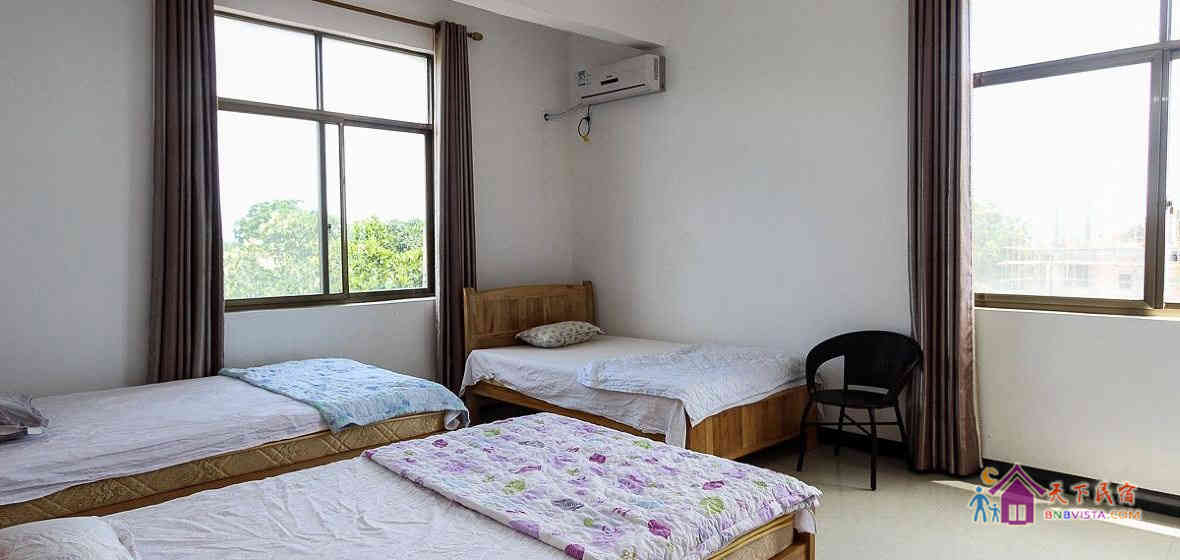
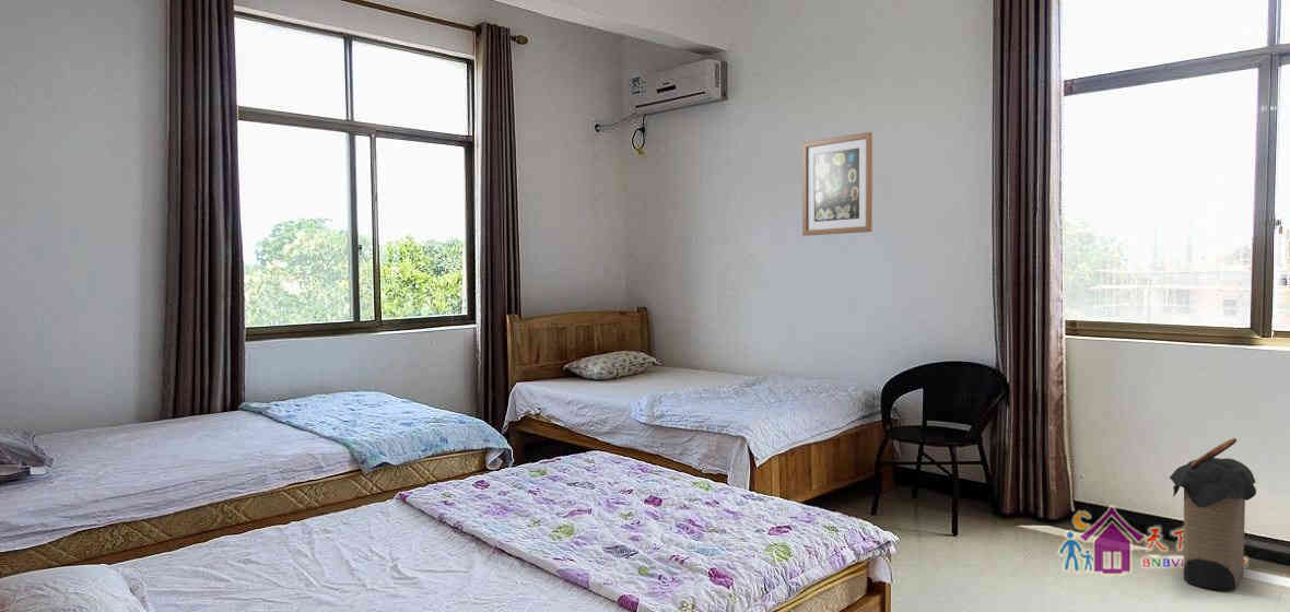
+ laundry hamper [1169,437,1257,592]
+ wall art [801,131,873,237]
